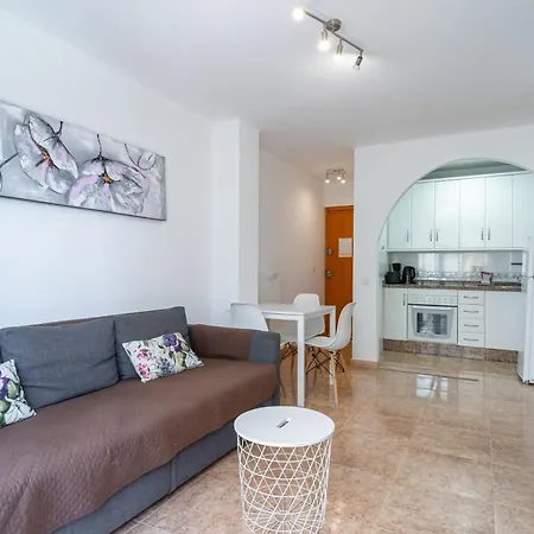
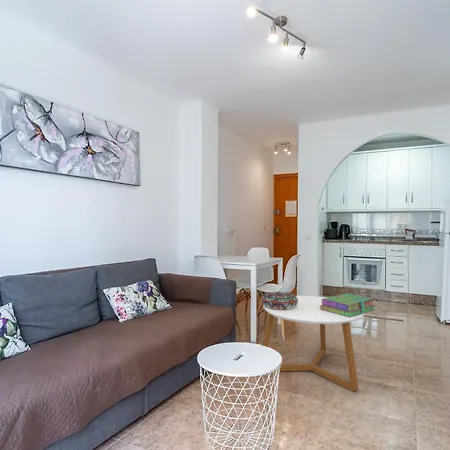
+ stack of books [320,293,376,318]
+ coffee table [262,295,366,393]
+ decorative bowl [261,291,298,309]
